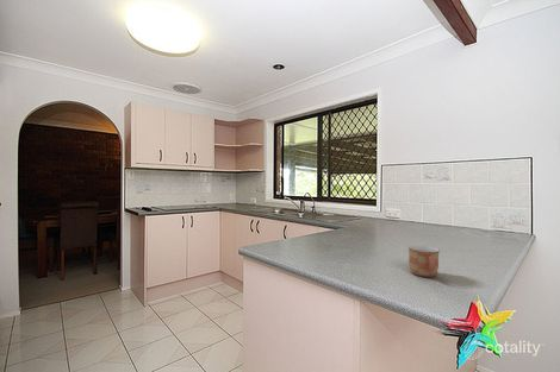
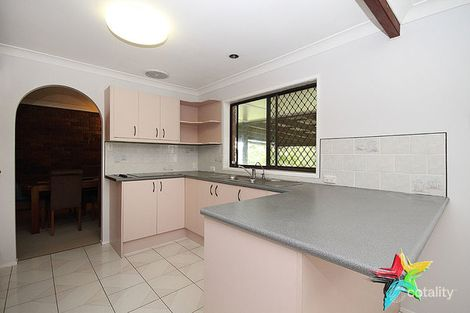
- mug [407,244,441,278]
